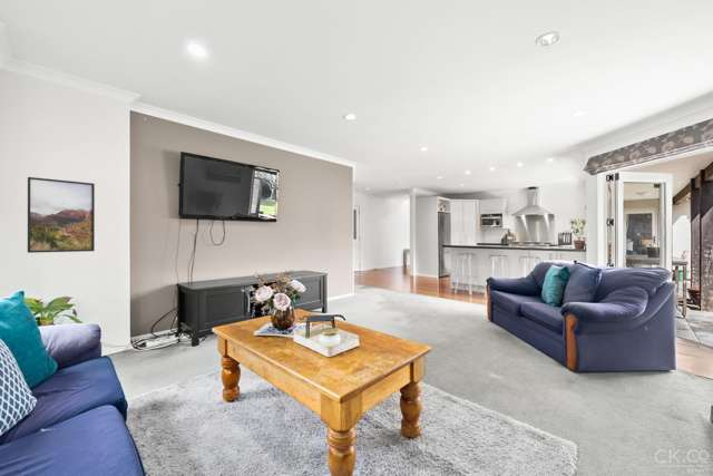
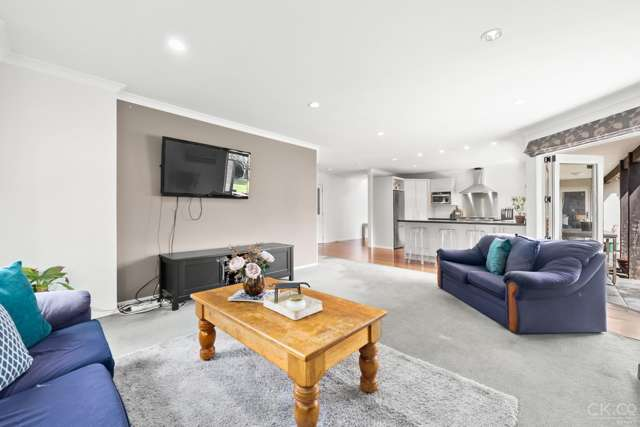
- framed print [27,176,96,254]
